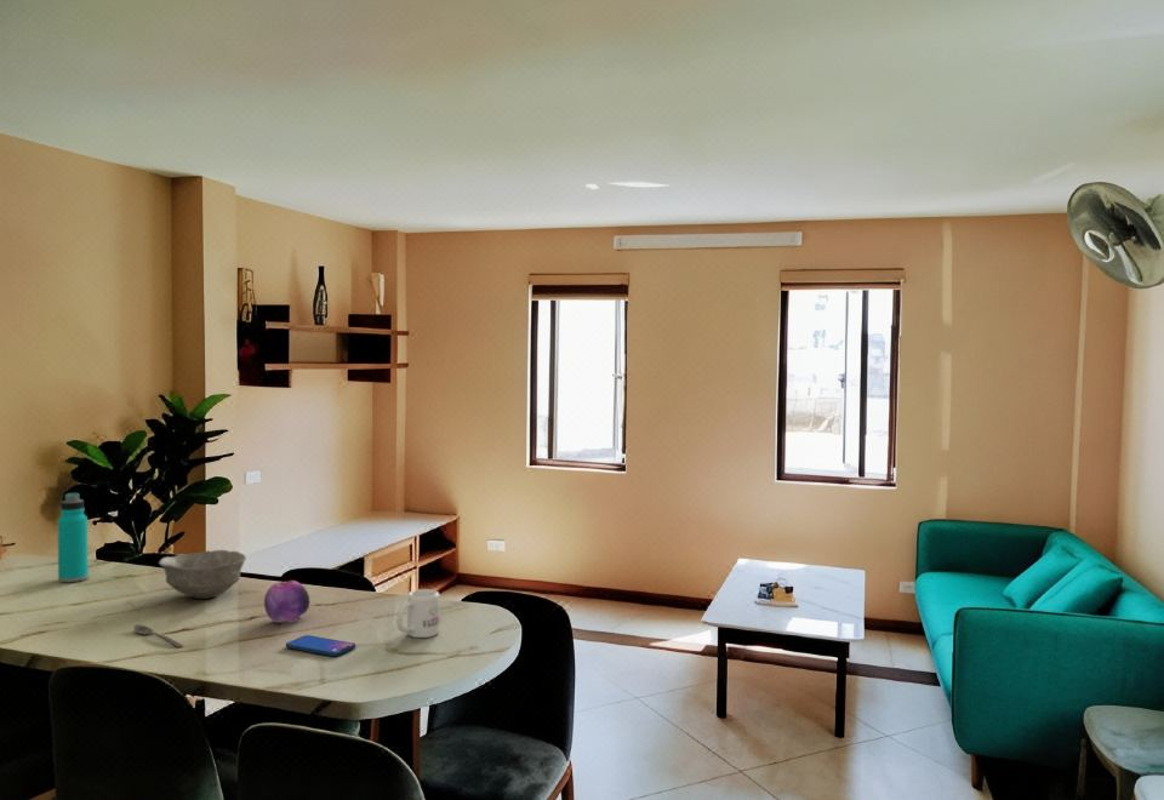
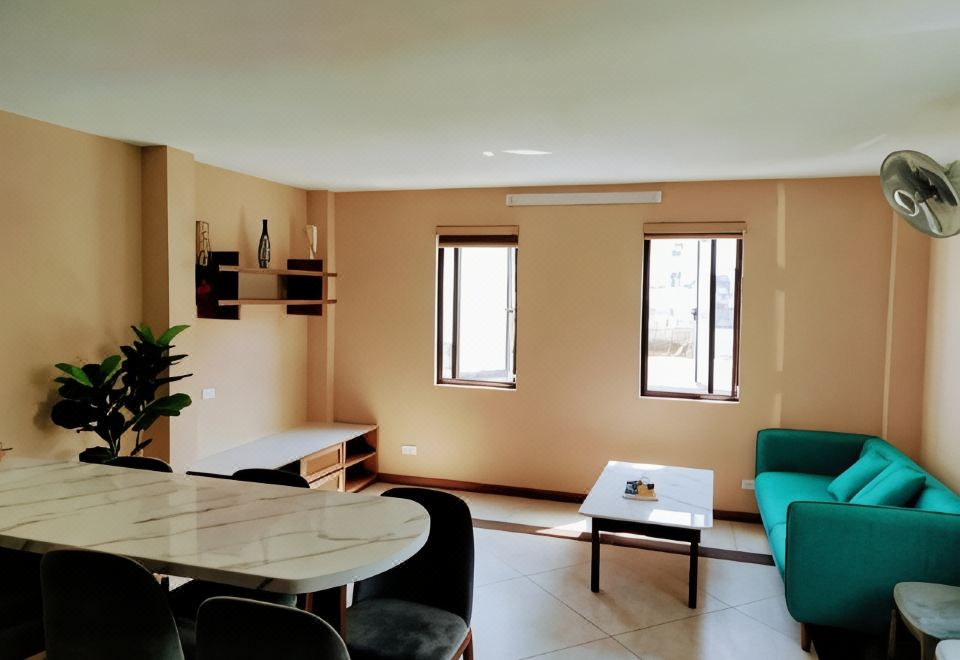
- bowl [158,549,247,600]
- smartphone [285,634,356,657]
- spoon [133,623,184,648]
- water bottle [56,492,90,583]
- mug [395,588,441,639]
- fruit [263,579,310,624]
